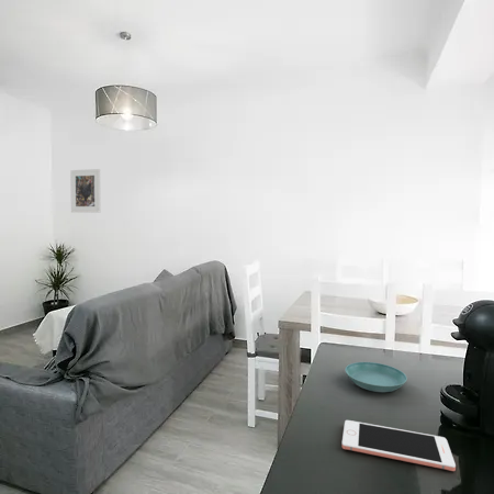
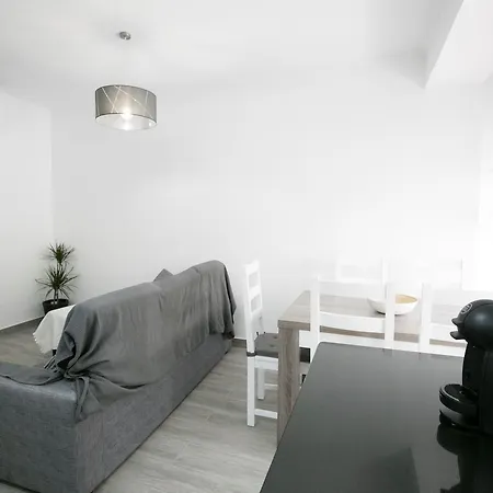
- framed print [69,168,101,213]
- cell phone [341,419,457,472]
- saucer [345,361,408,393]
